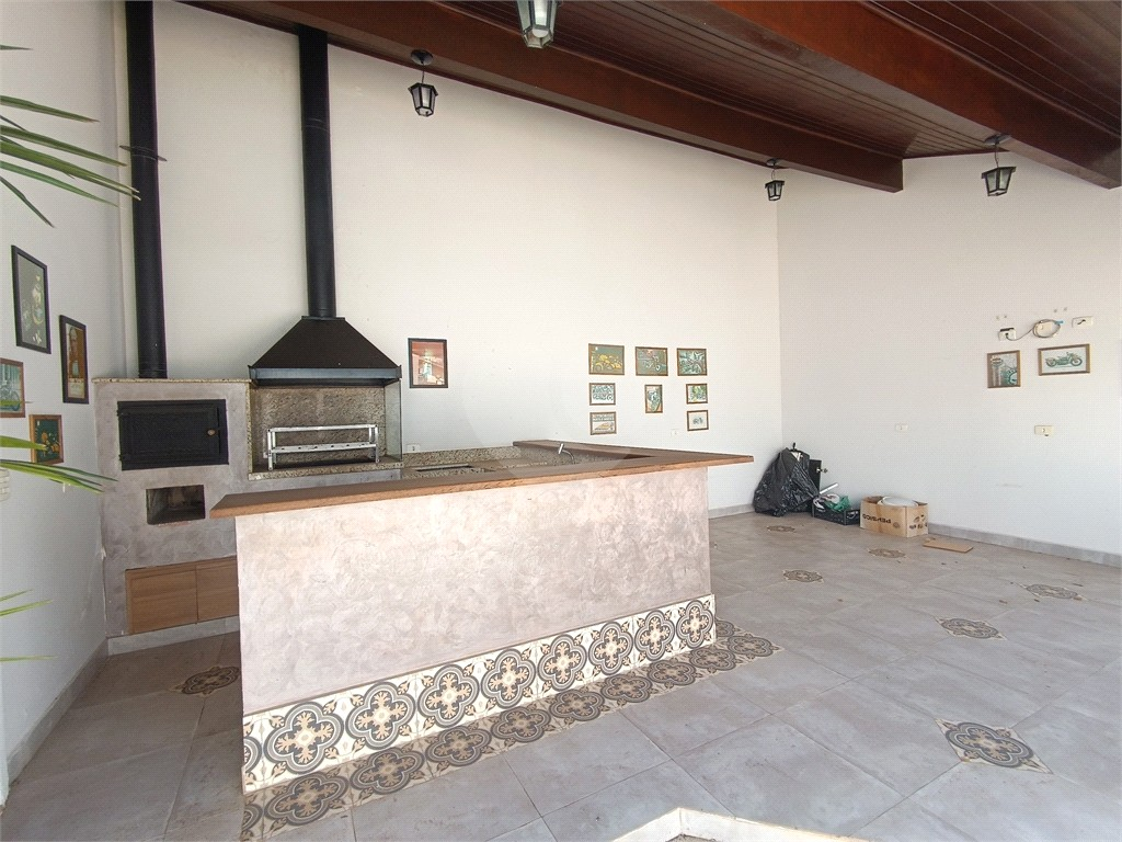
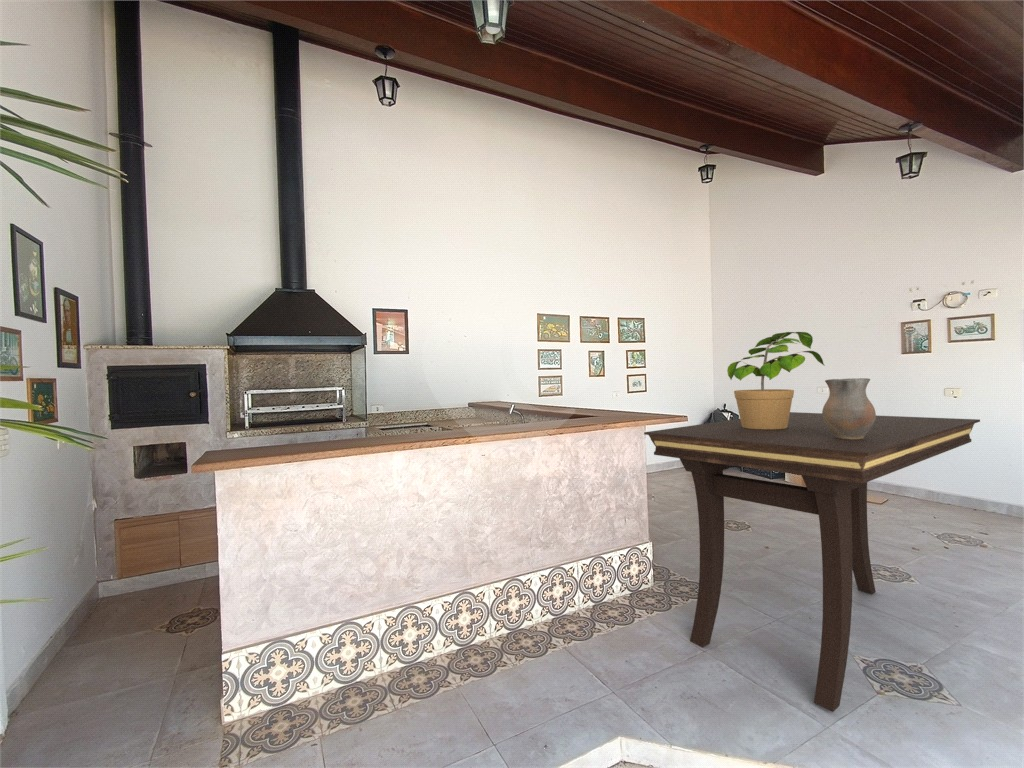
+ dining table [643,411,981,713]
+ ceramic pitcher [821,377,877,439]
+ potted plant [726,331,826,429]
